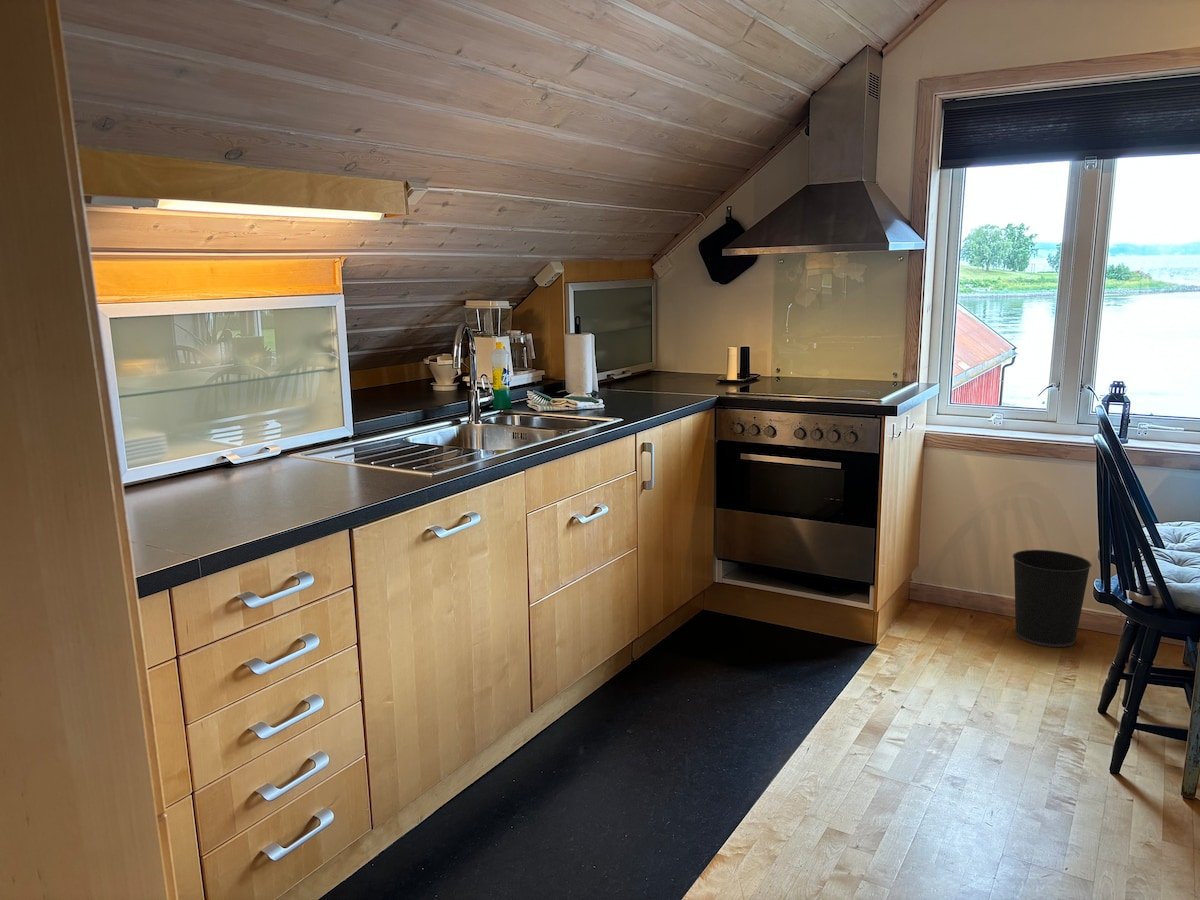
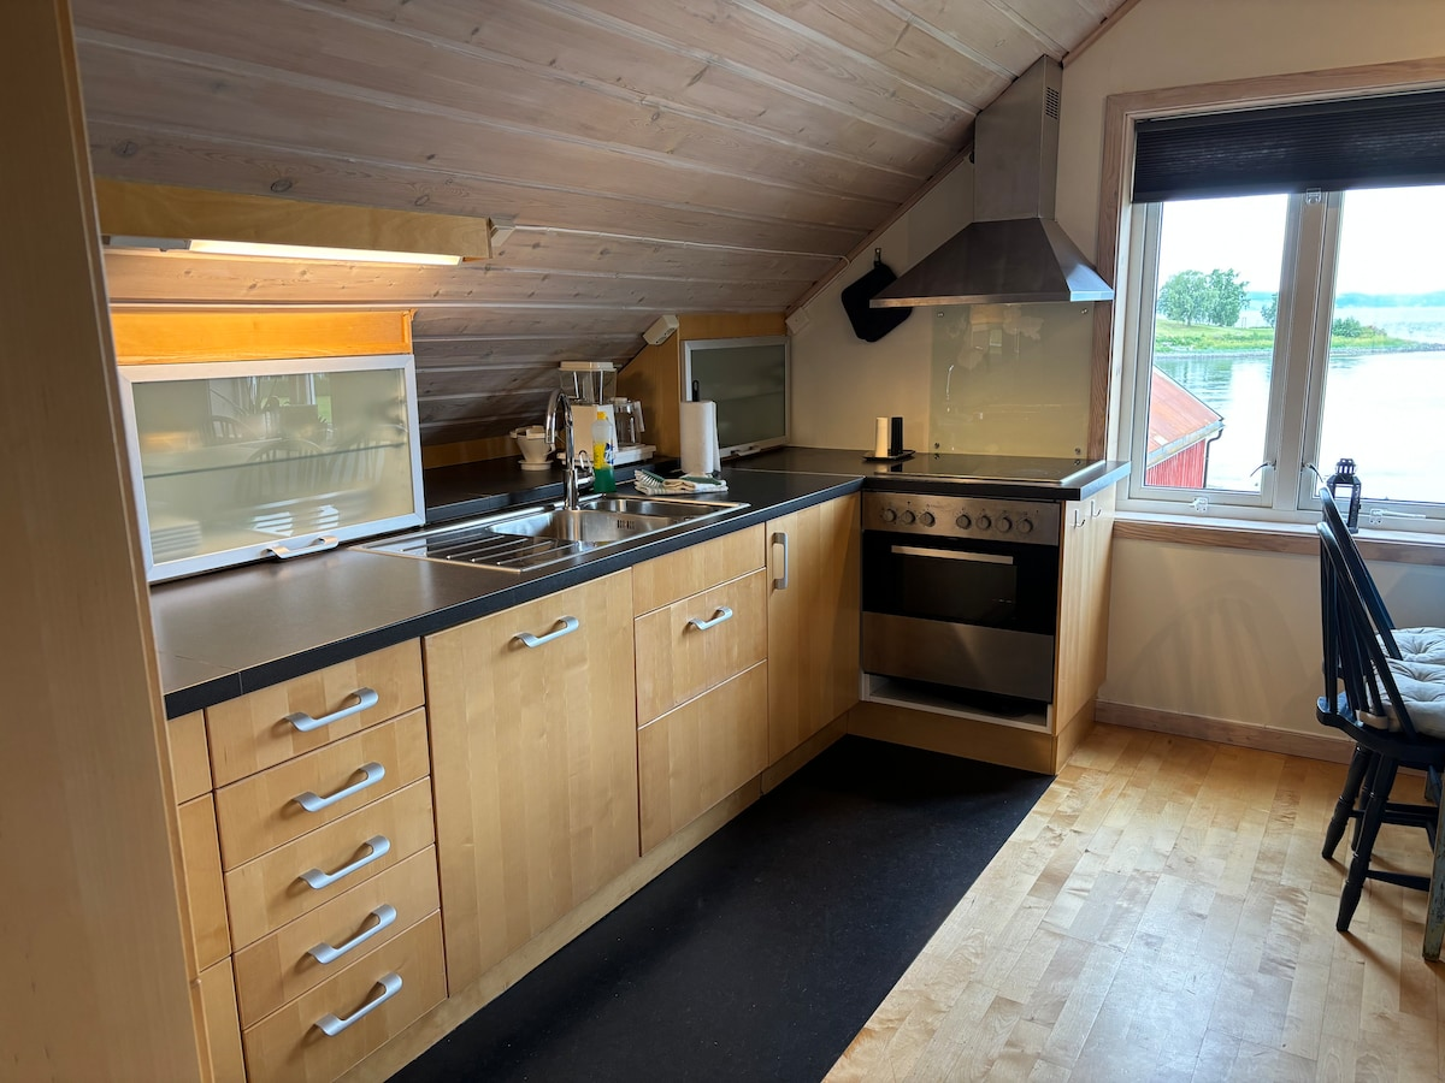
- wastebasket [1012,549,1093,648]
